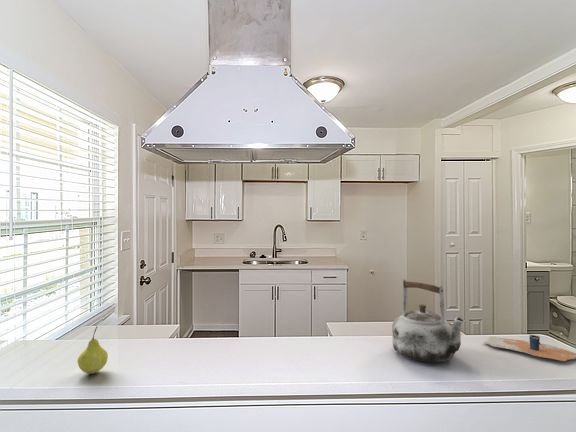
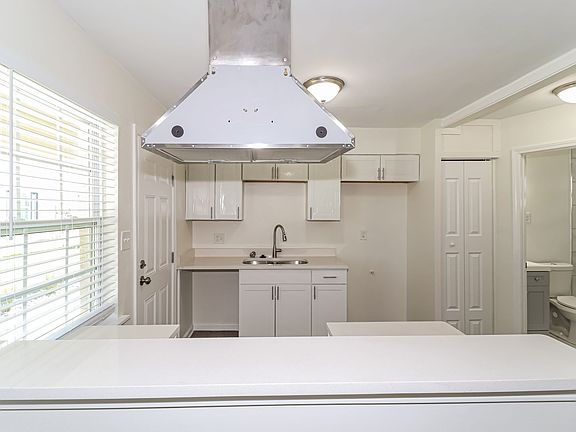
- fruit [76,325,109,375]
- cup [482,334,576,362]
- kettle [391,278,467,363]
